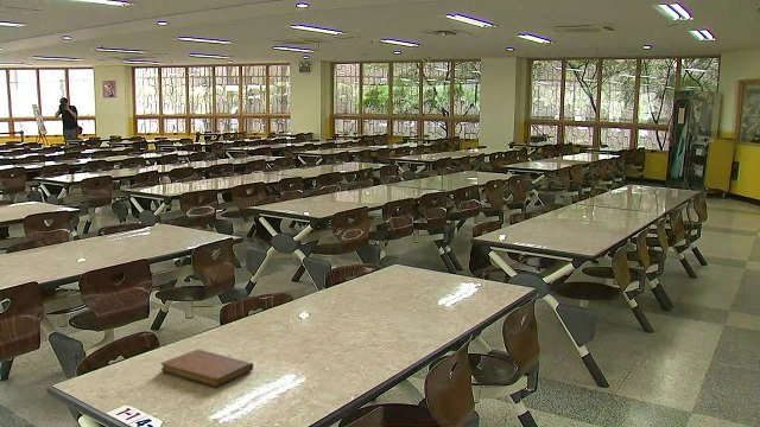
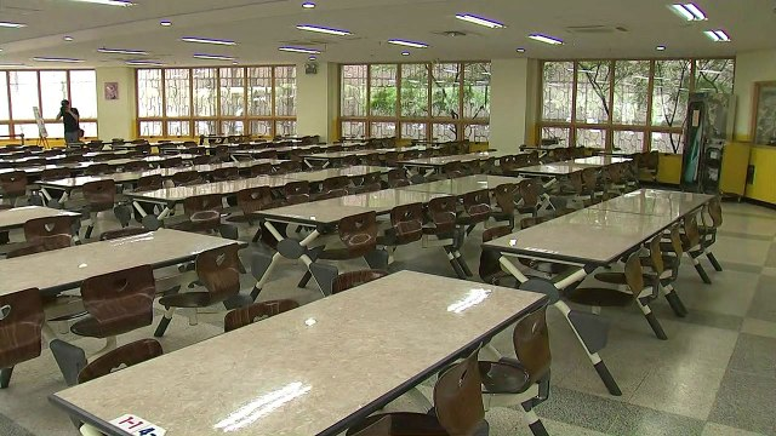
- notebook [160,349,254,388]
